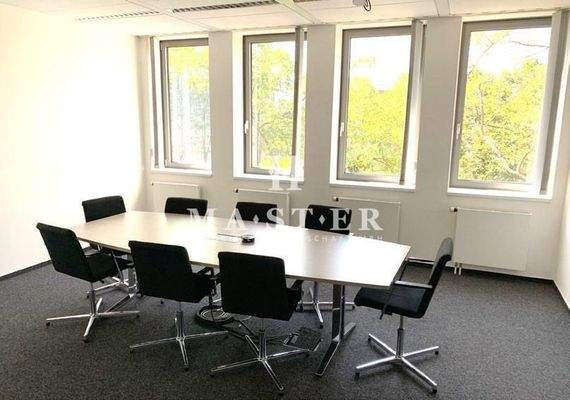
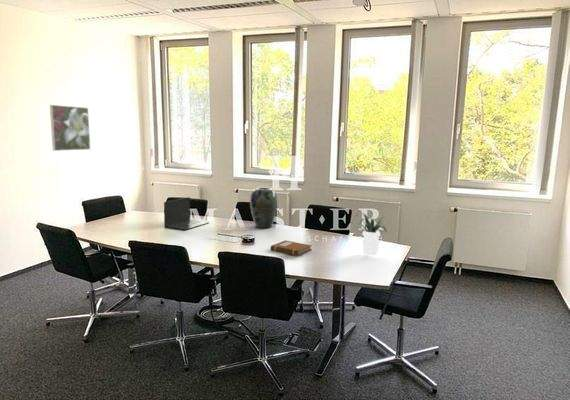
+ laptop [163,196,210,231]
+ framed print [49,104,91,152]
+ vase [249,187,279,229]
+ potted plant [350,212,395,256]
+ notebook [270,239,313,256]
